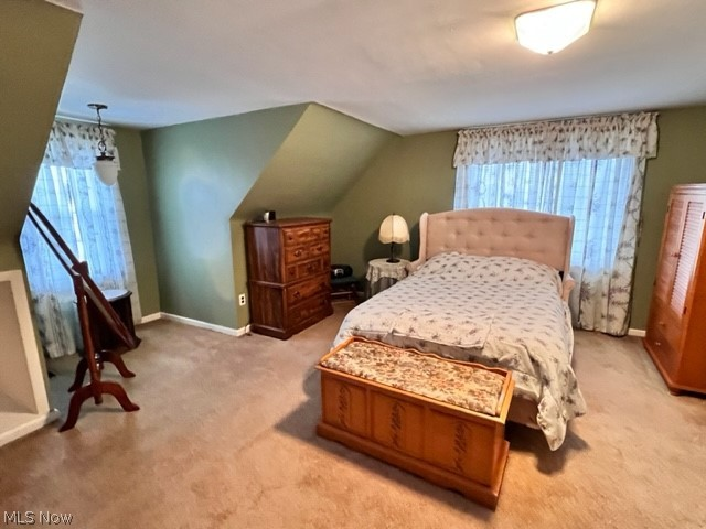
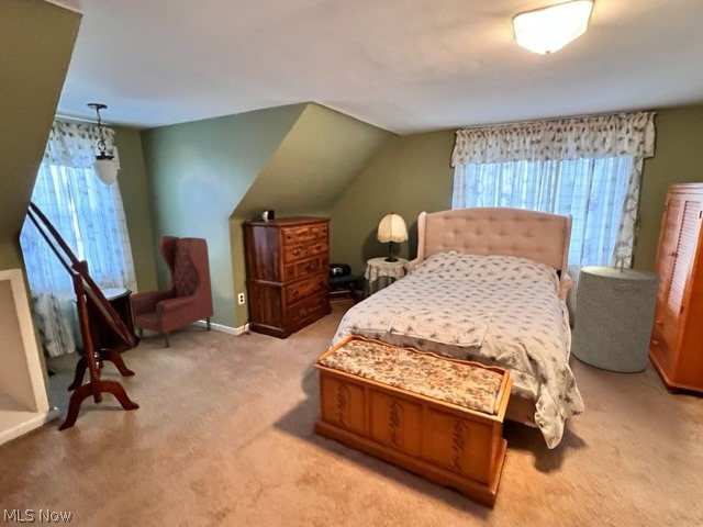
+ armchair [129,235,214,348]
+ laundry hamper [570,256,662,373]
